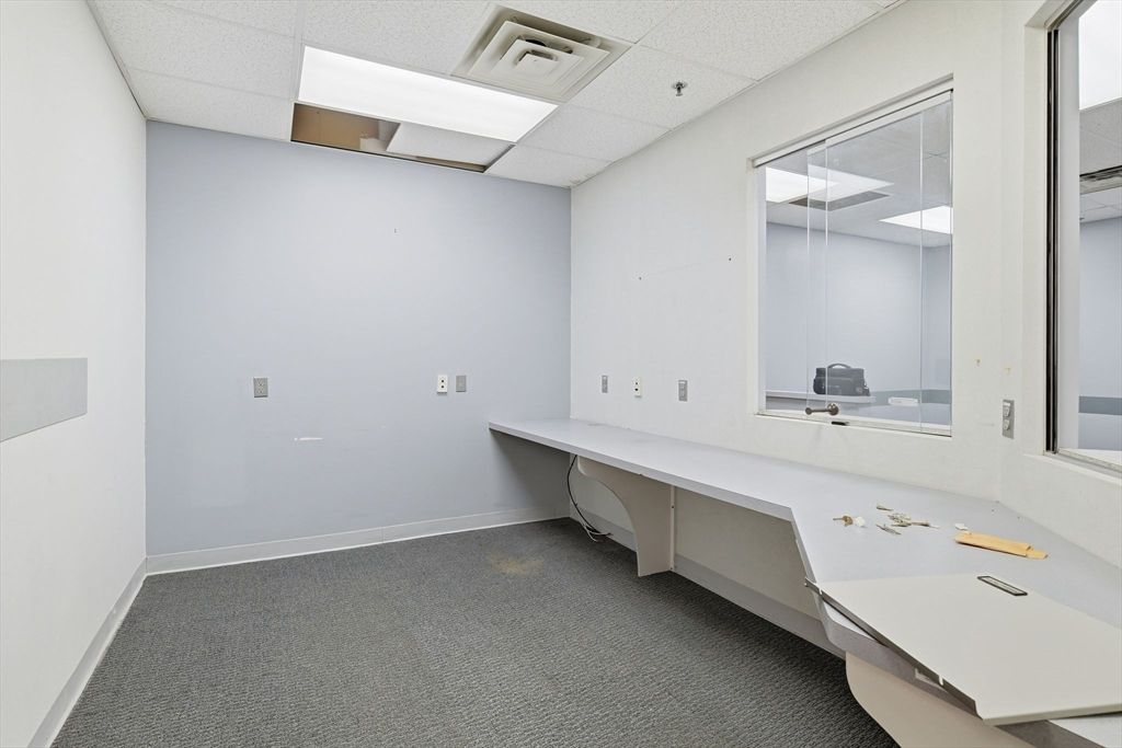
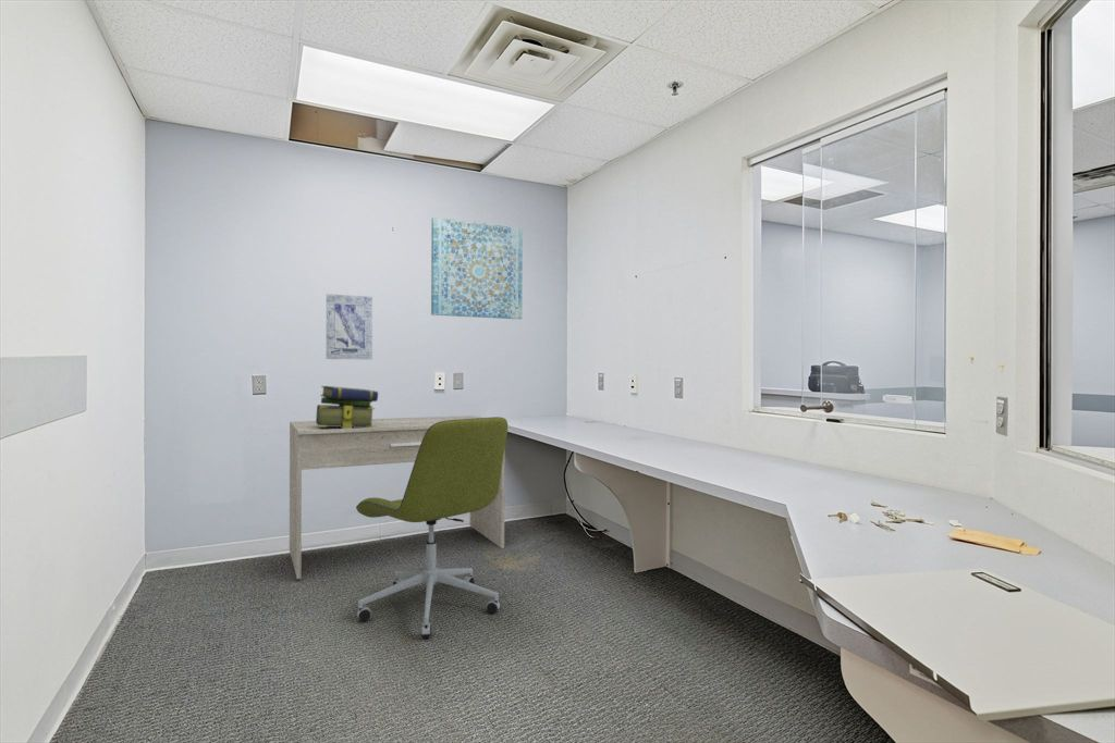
+ wall art [326,293,373,360]
+ office chair [355,416,509,639]
+ wall art [430,216,524,320]
+ desk [289,414,506,580]
+ stack of books [315,385,379,429]
